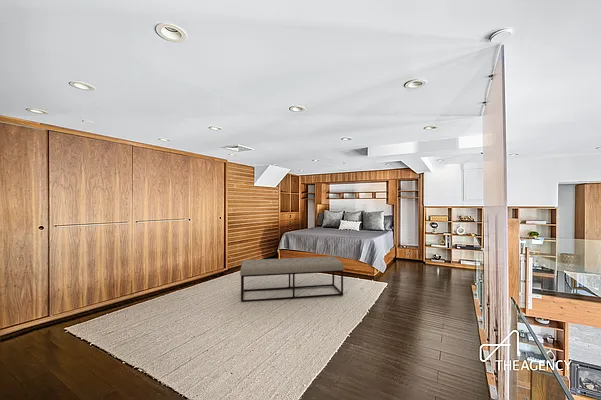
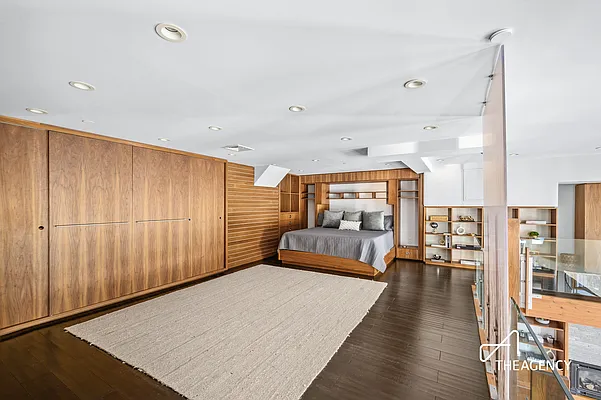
- bench [239,256,344,303]
